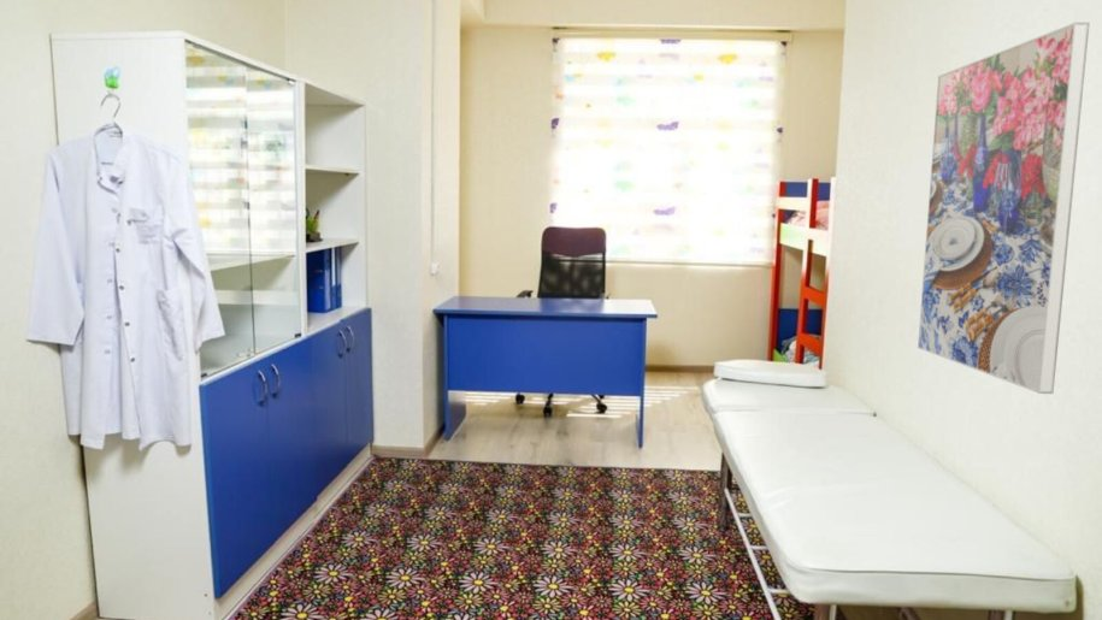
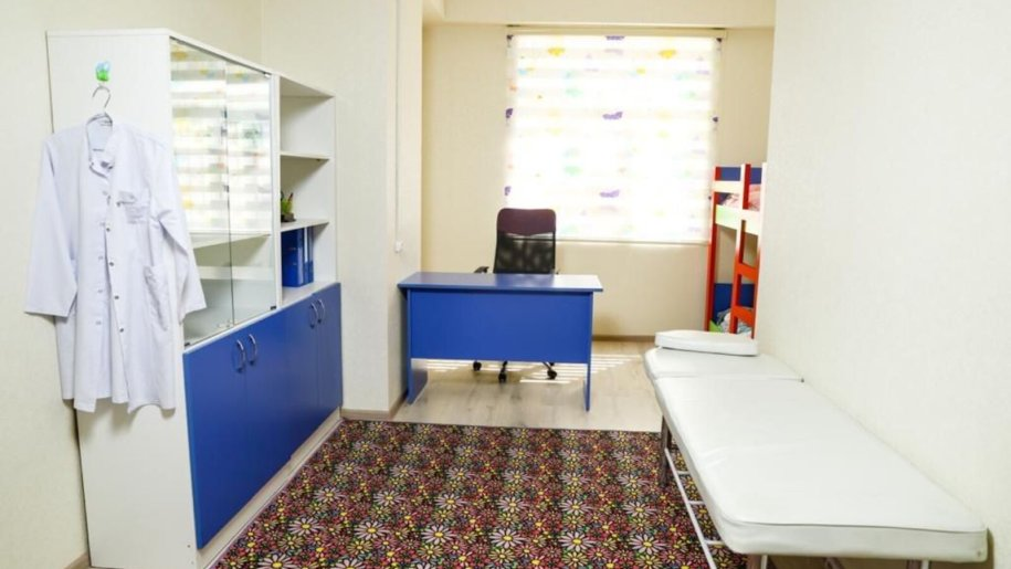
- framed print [917,22,1091,395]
